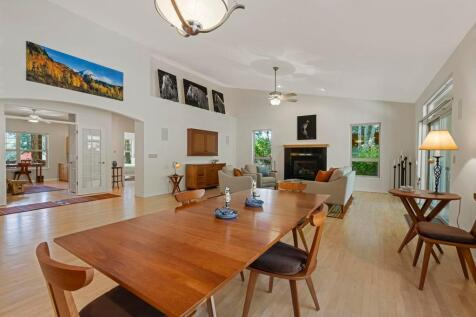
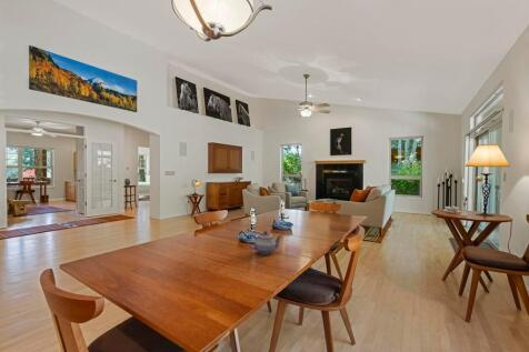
+ teapot [247,230,283,255]
